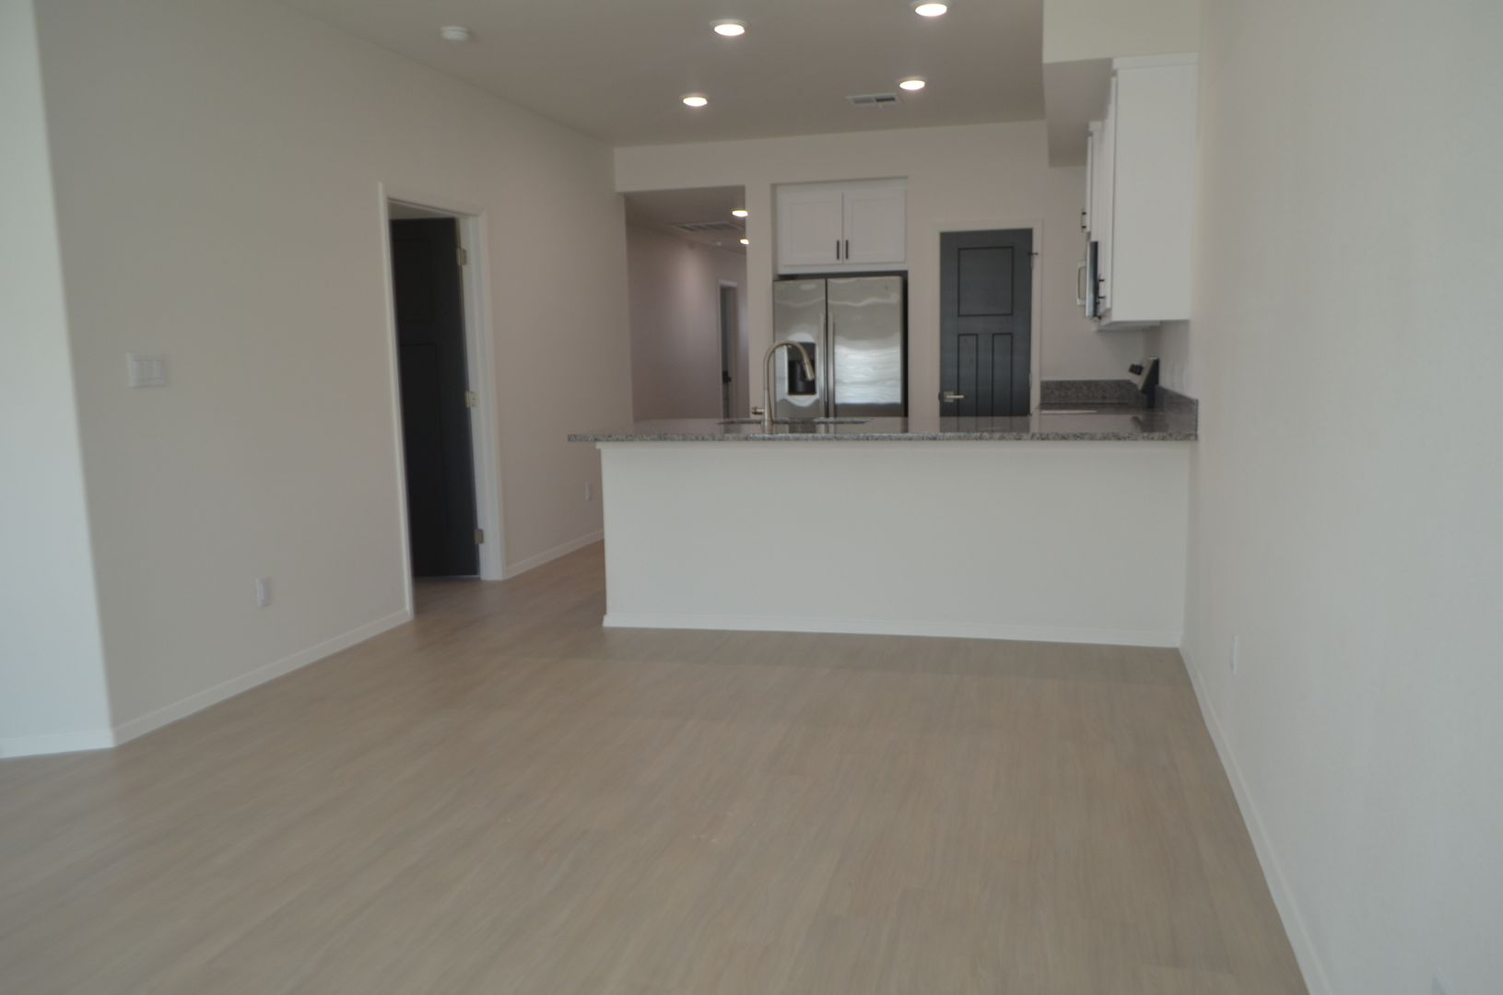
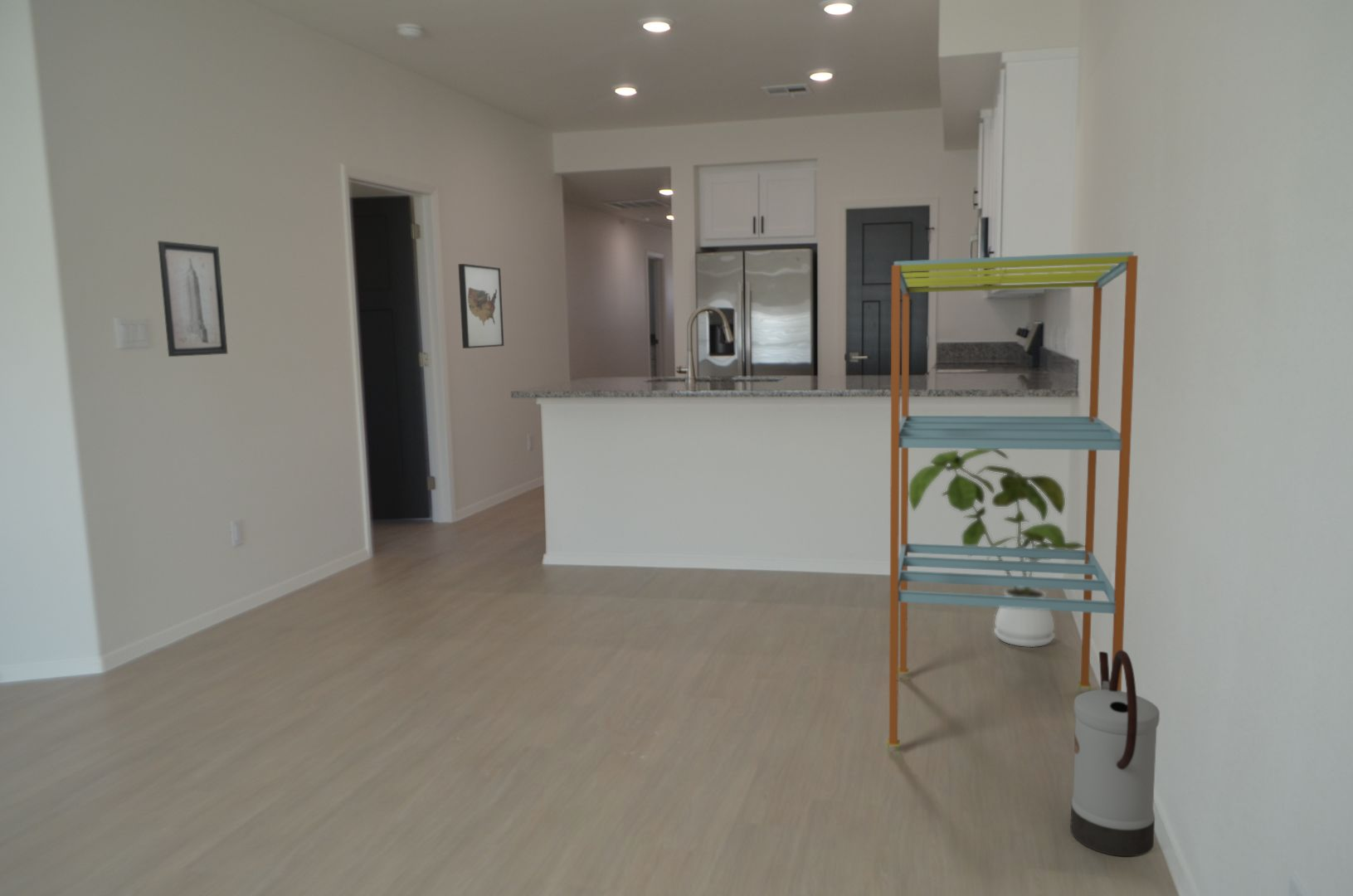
+ watering can [1069,650,1161,858]
+ shelving unit [886,251,1139,754]
+ house plant [908,449,1085,648]
+ wall art [457,263,504,349]
+ wall art [157,241,228,358]
